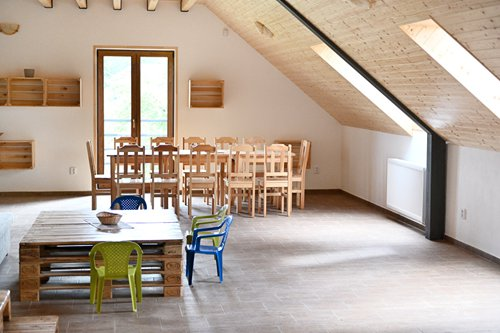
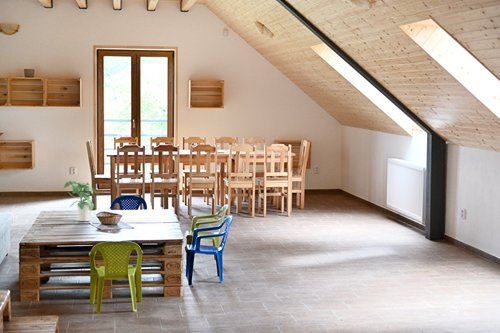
+ potted plant [63,180,99,222]
